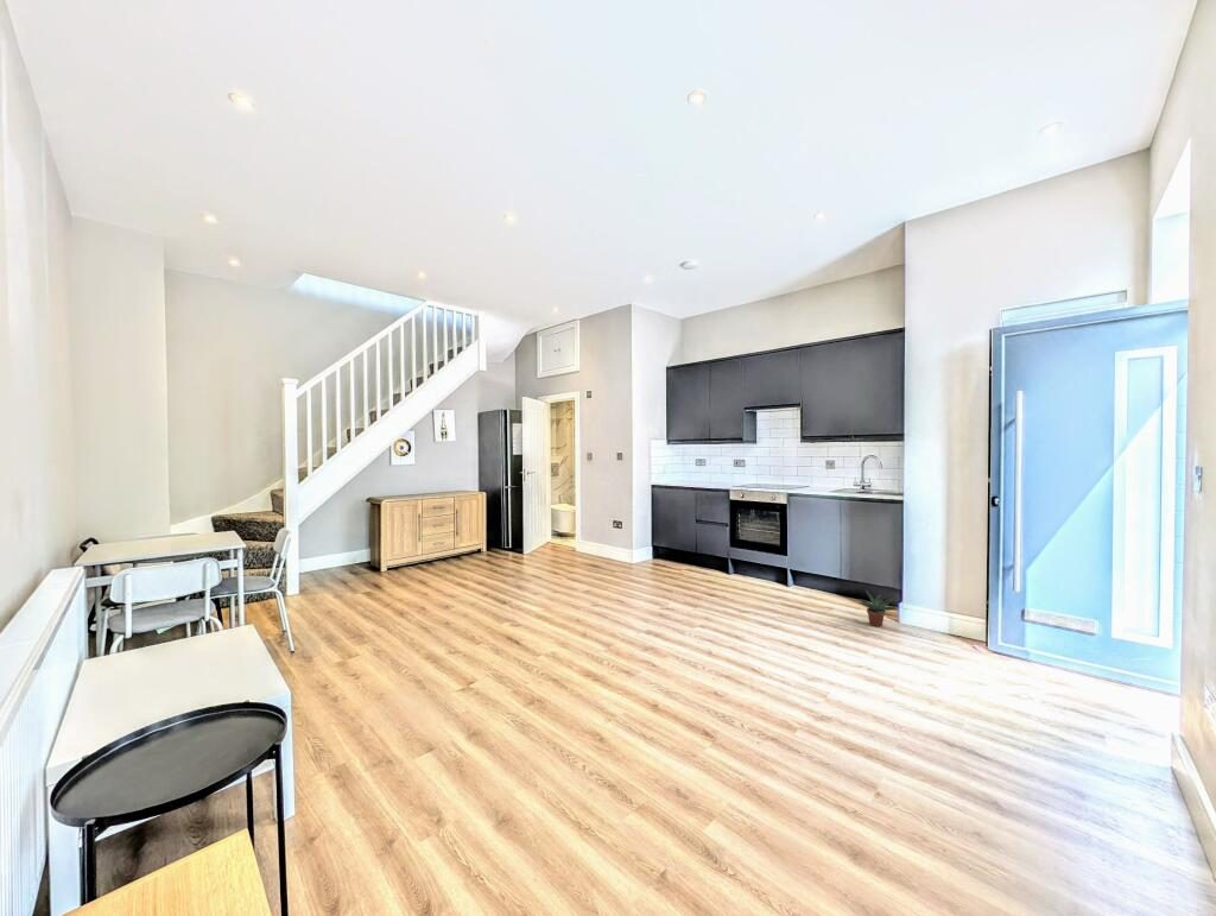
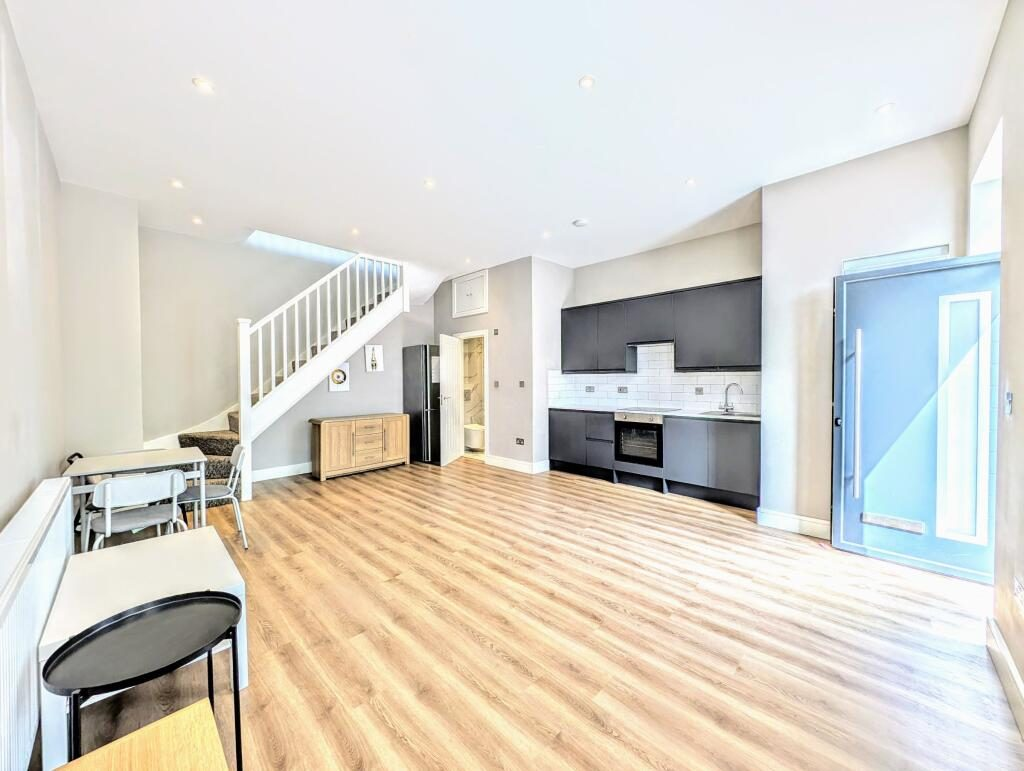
- potted plant [856,589,900,627]
